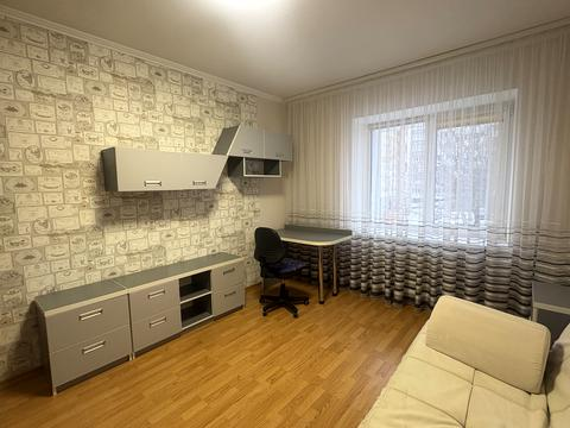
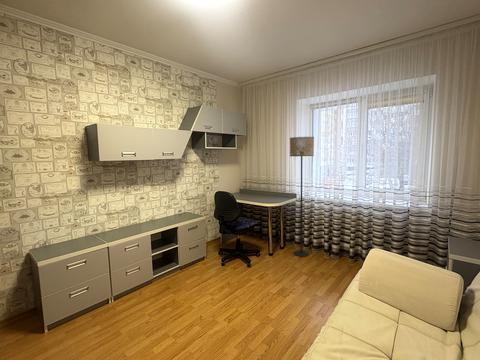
+ floor lamp [289,136,315,258]
